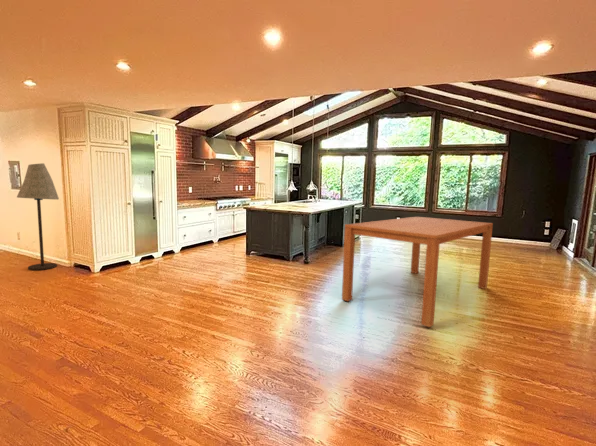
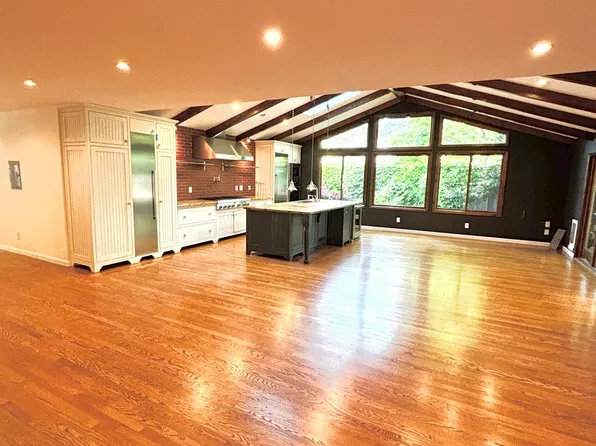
- dining table [341,216,494,328]
- floor lamp [16,162,60,271]
